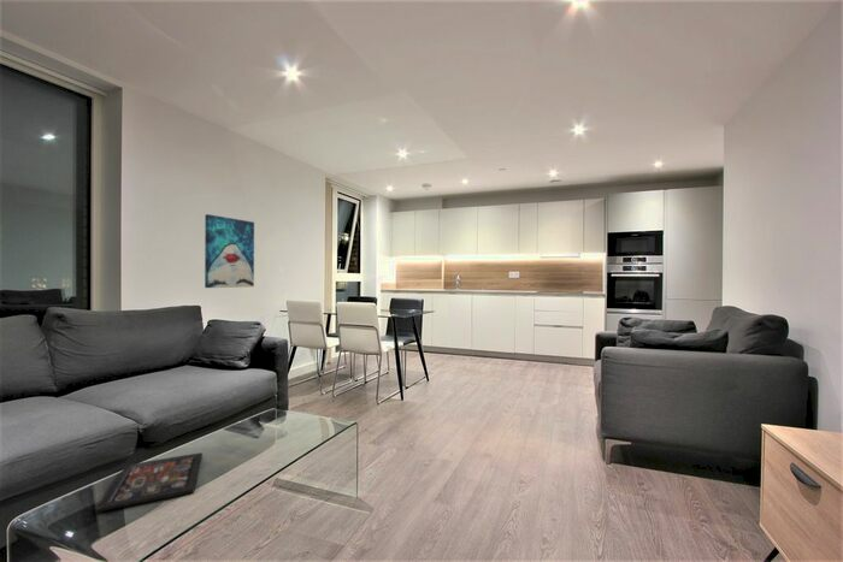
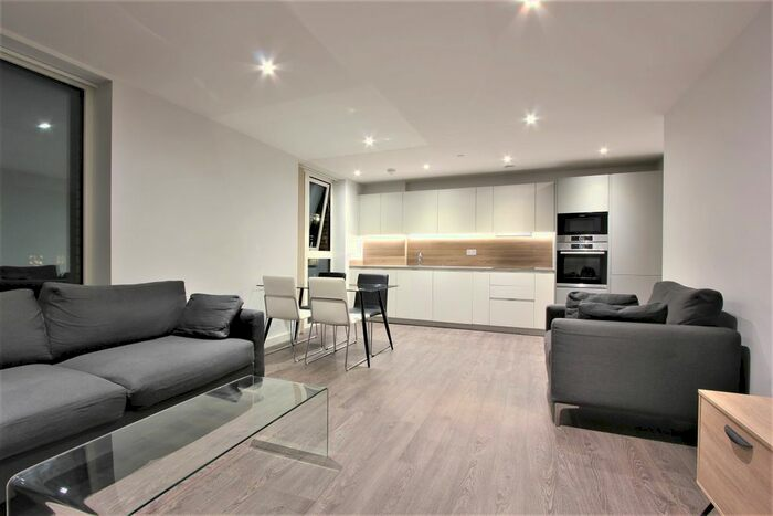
- decorative tray [96,451,204,513]
- wall art [204,213,255,289]
